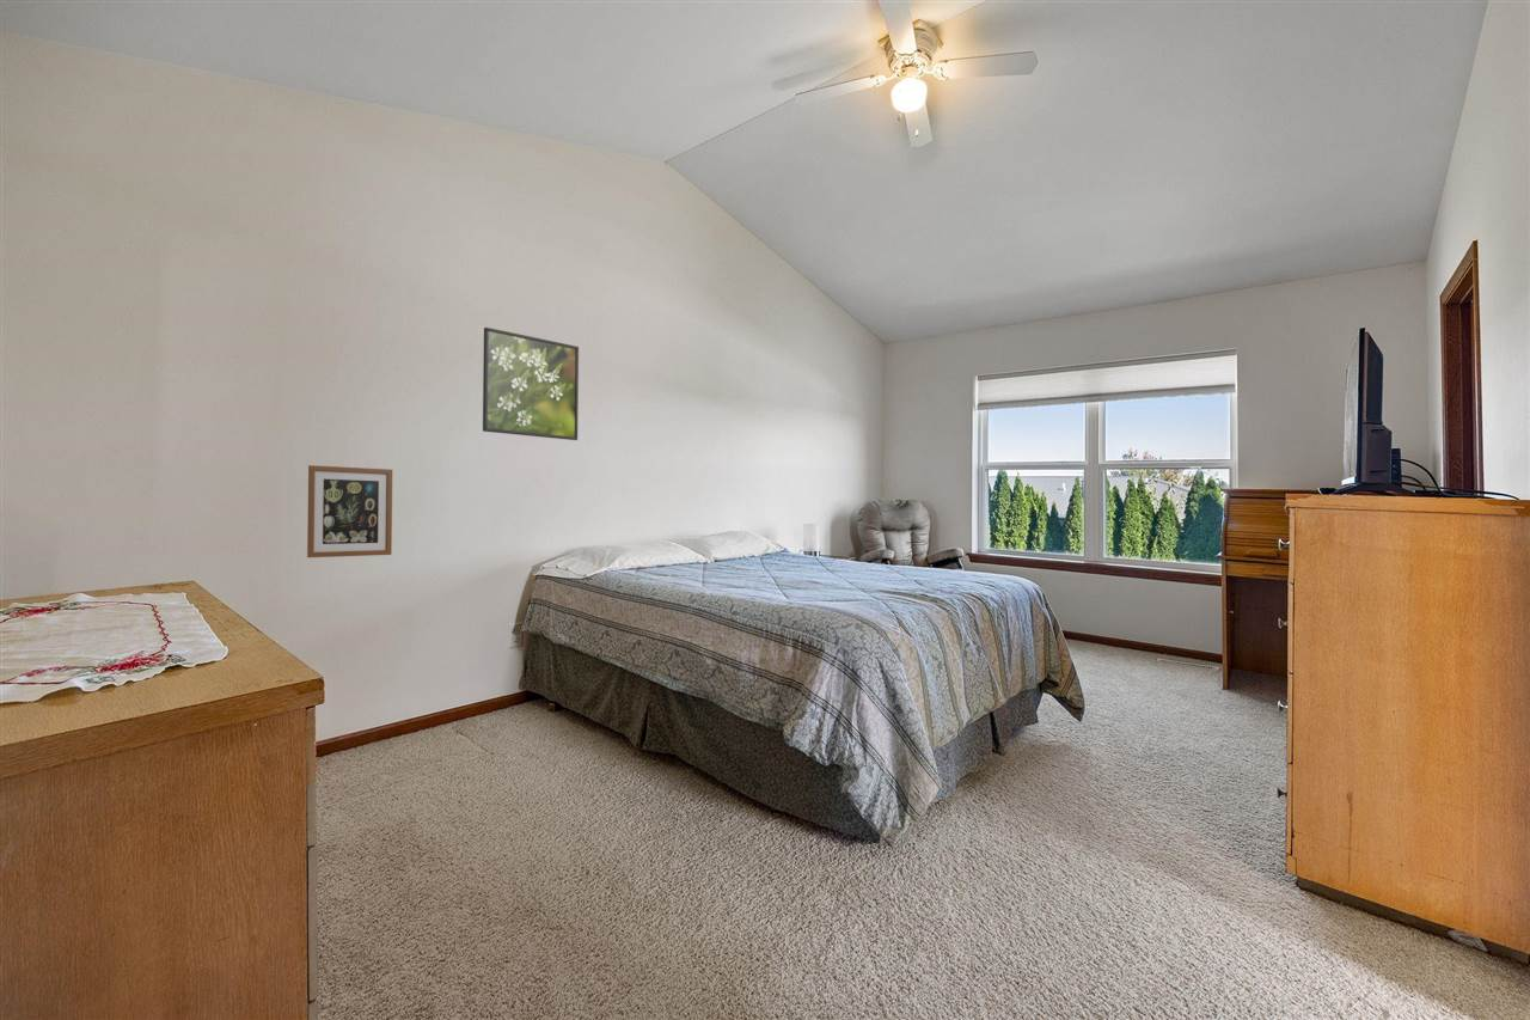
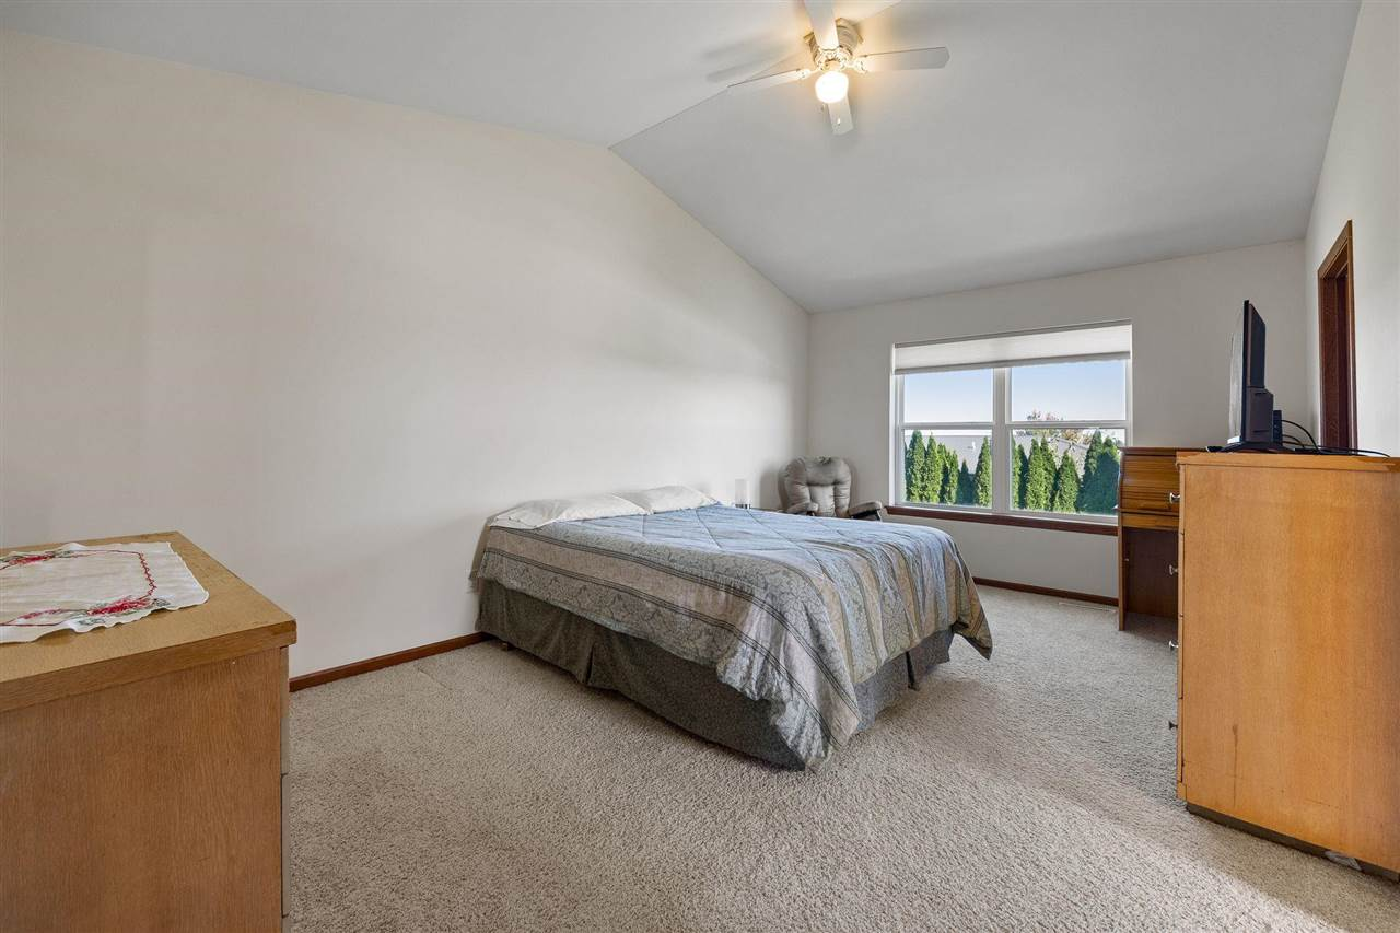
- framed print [482,326,580,441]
- wall art [306,464,393,558]
